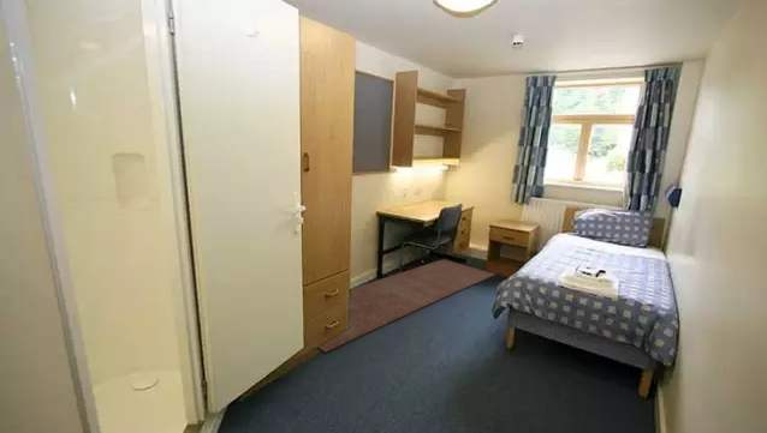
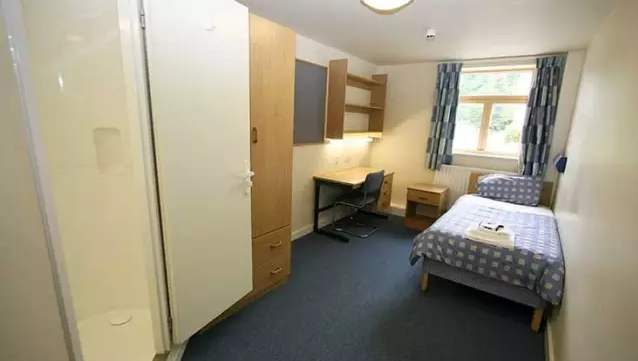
- rug [317,258,497,354]
